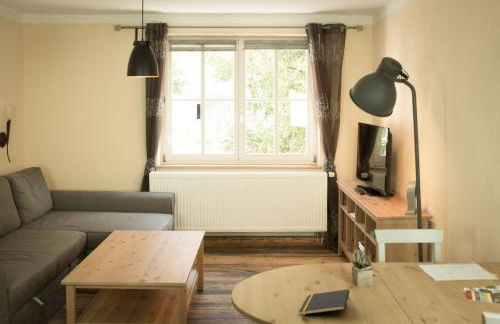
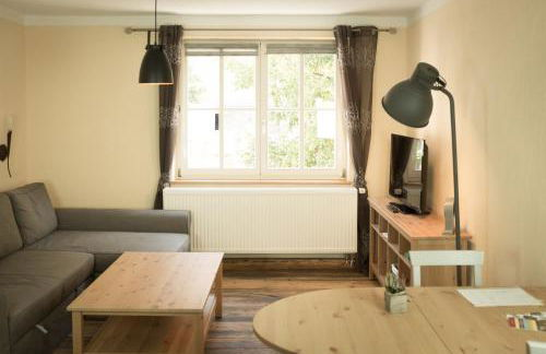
- notepad [298,288,350,316]
